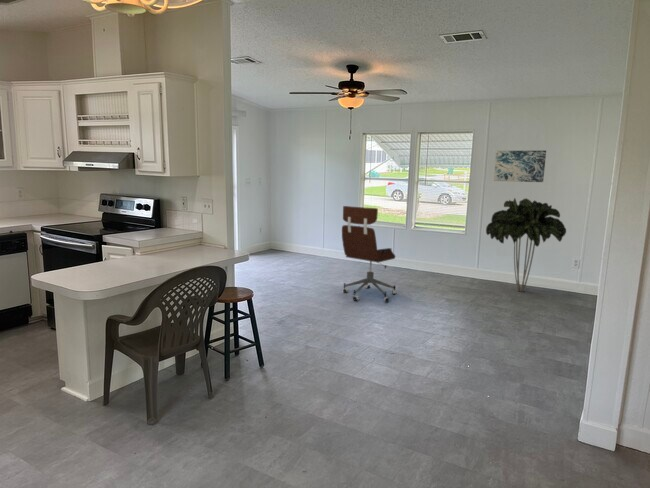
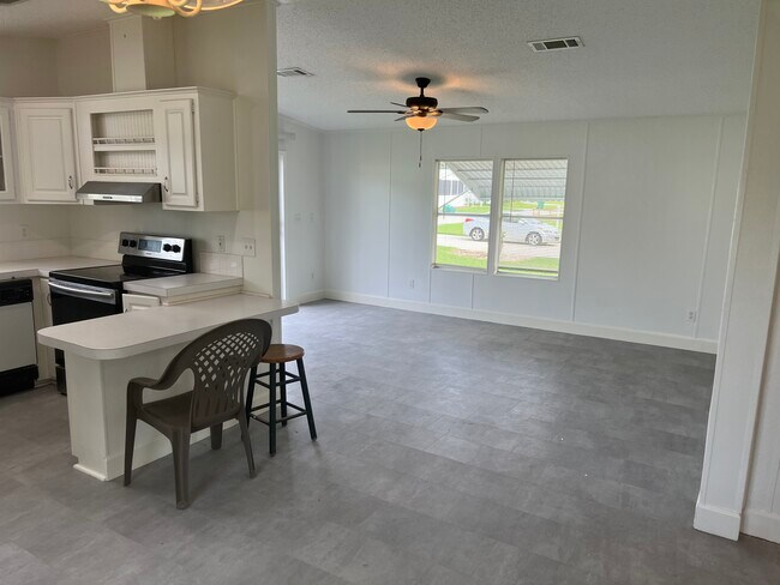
- indoor plant [485,197,567,293]
- office chair [341,205,397,303]
- wall art [493,150,547,183]
